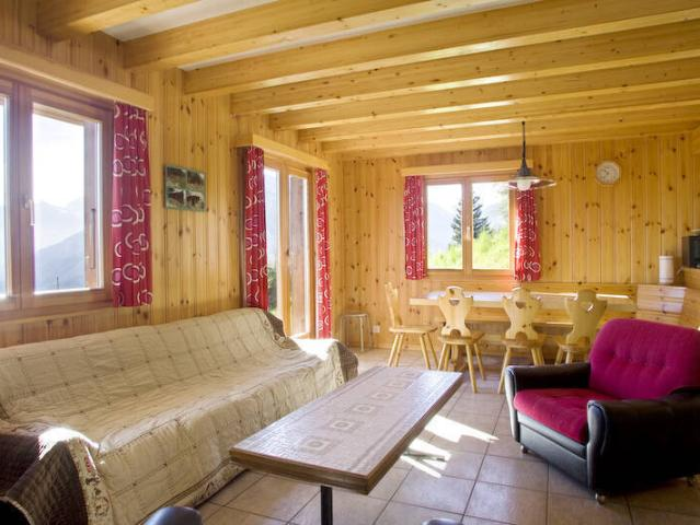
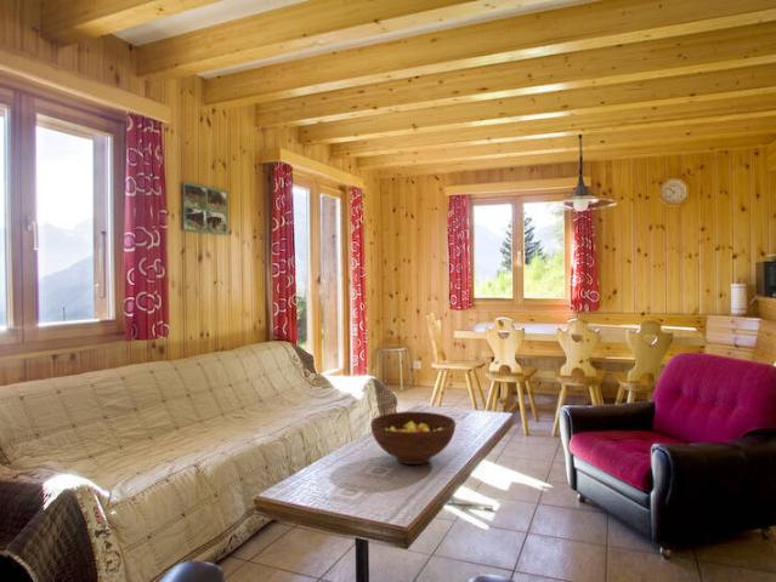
+ fruit bowl [369,411,457,466]
